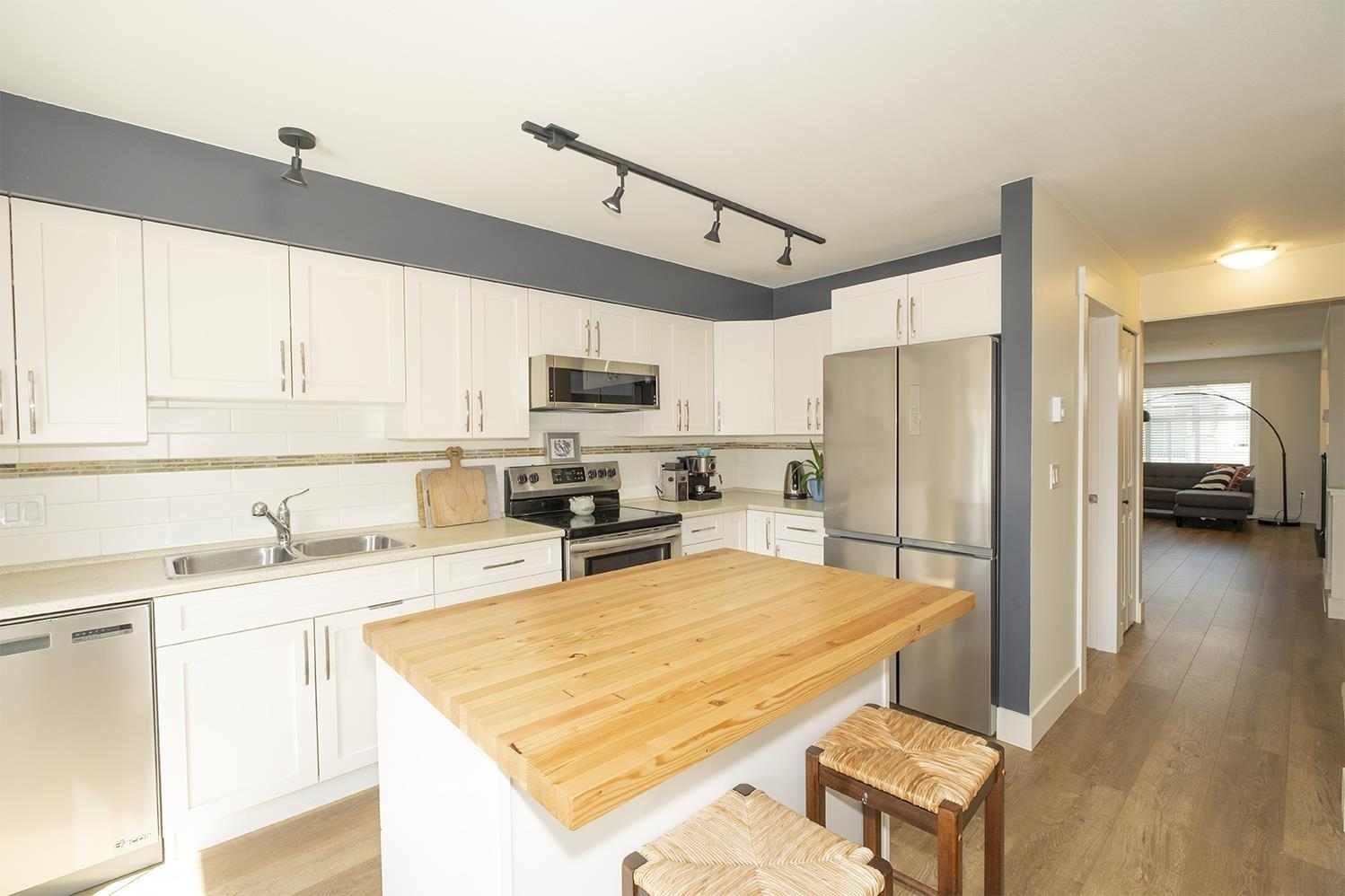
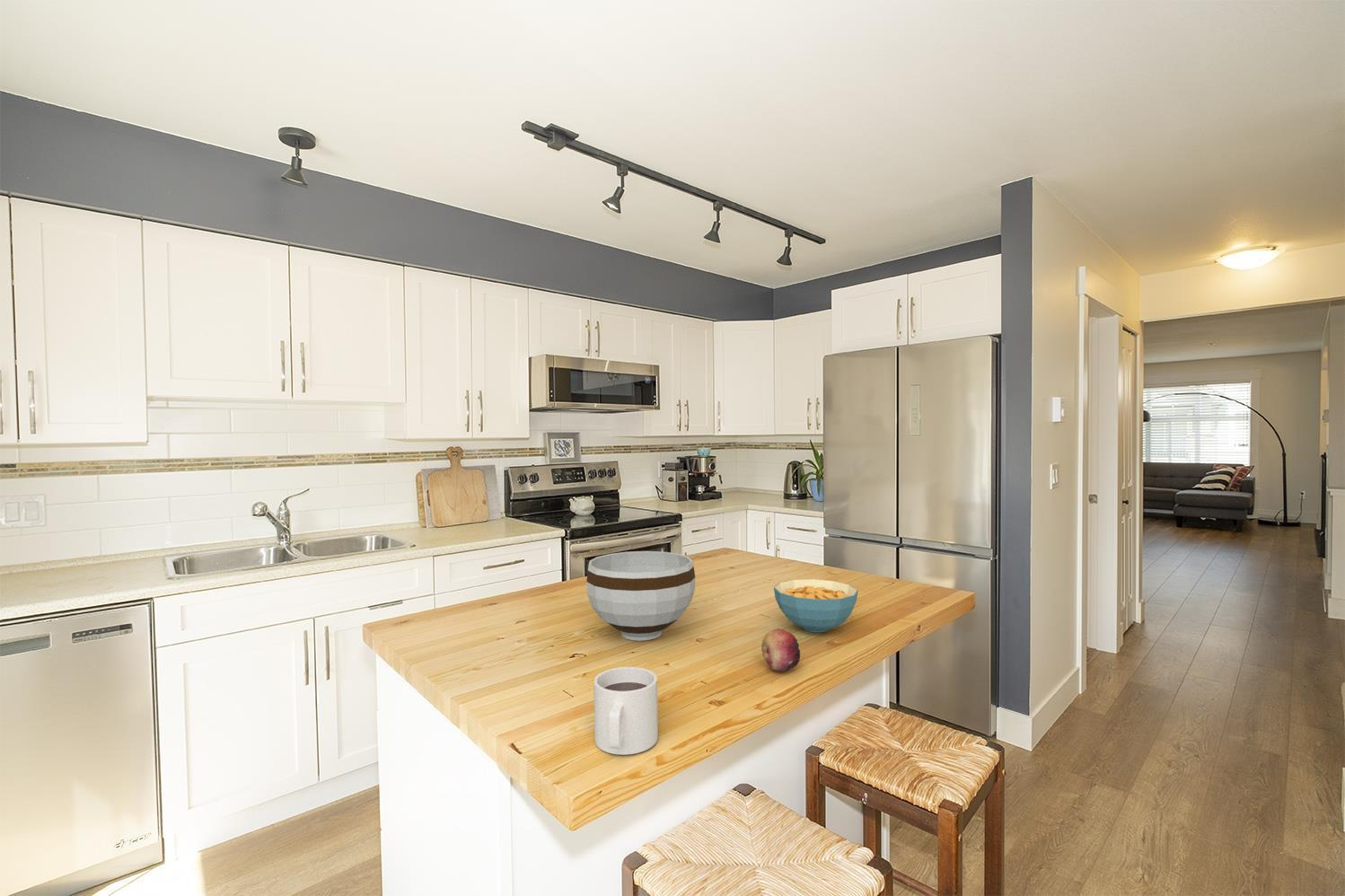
+ mug [593,666,659,756]
+ cereal bowl [773,578,859,633]
+ bowl [585,550,696,642]
+ fruit [760,628,801,672]
